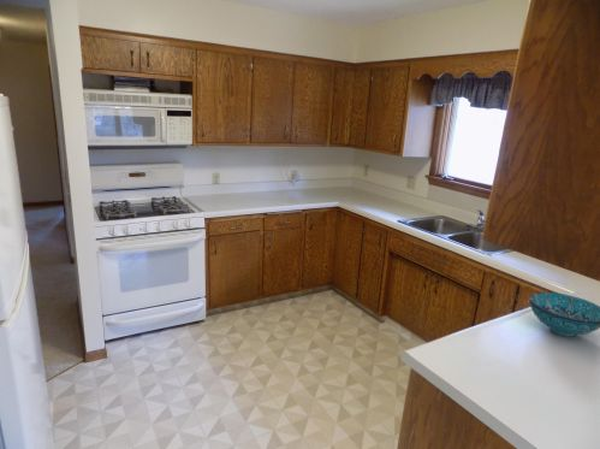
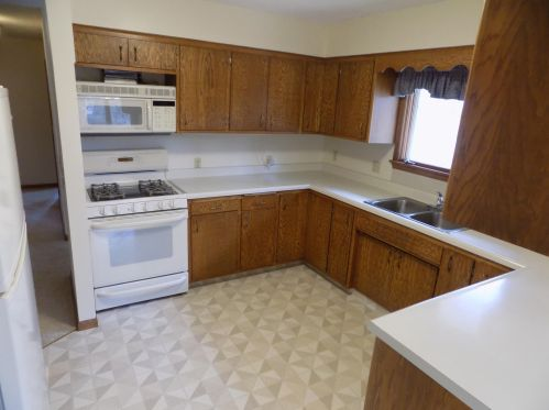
- bowl [528,291,600,337]
